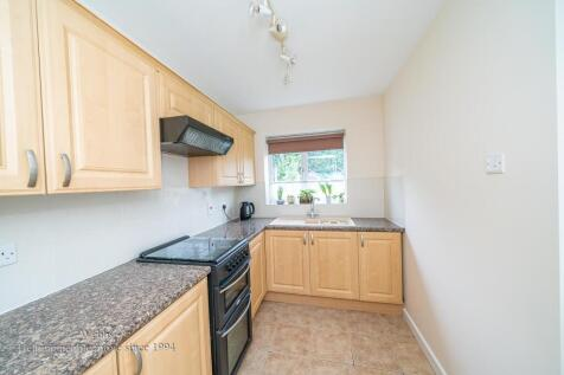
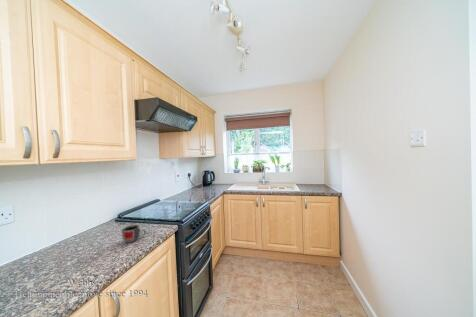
+ mug [121,224,147,243]
